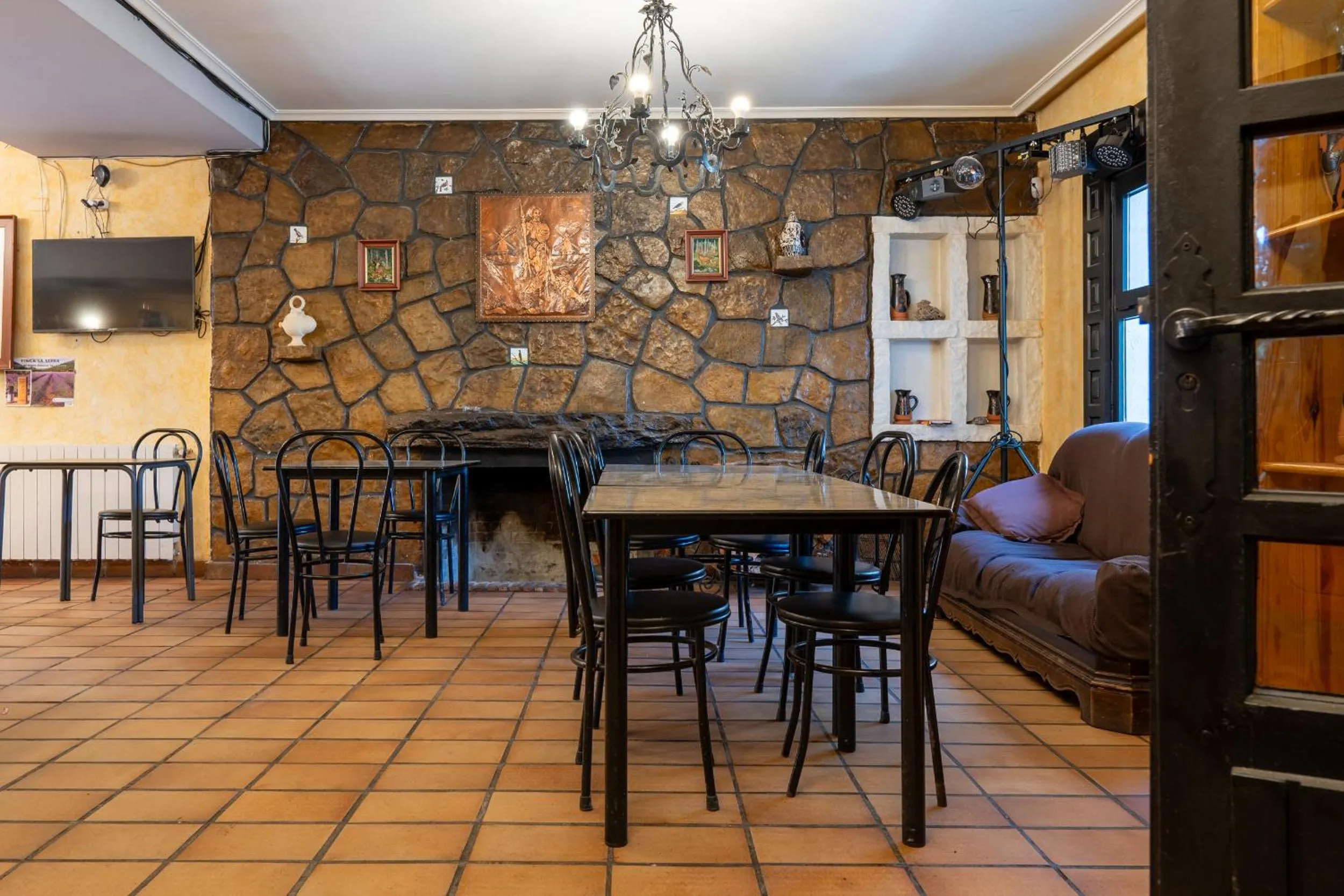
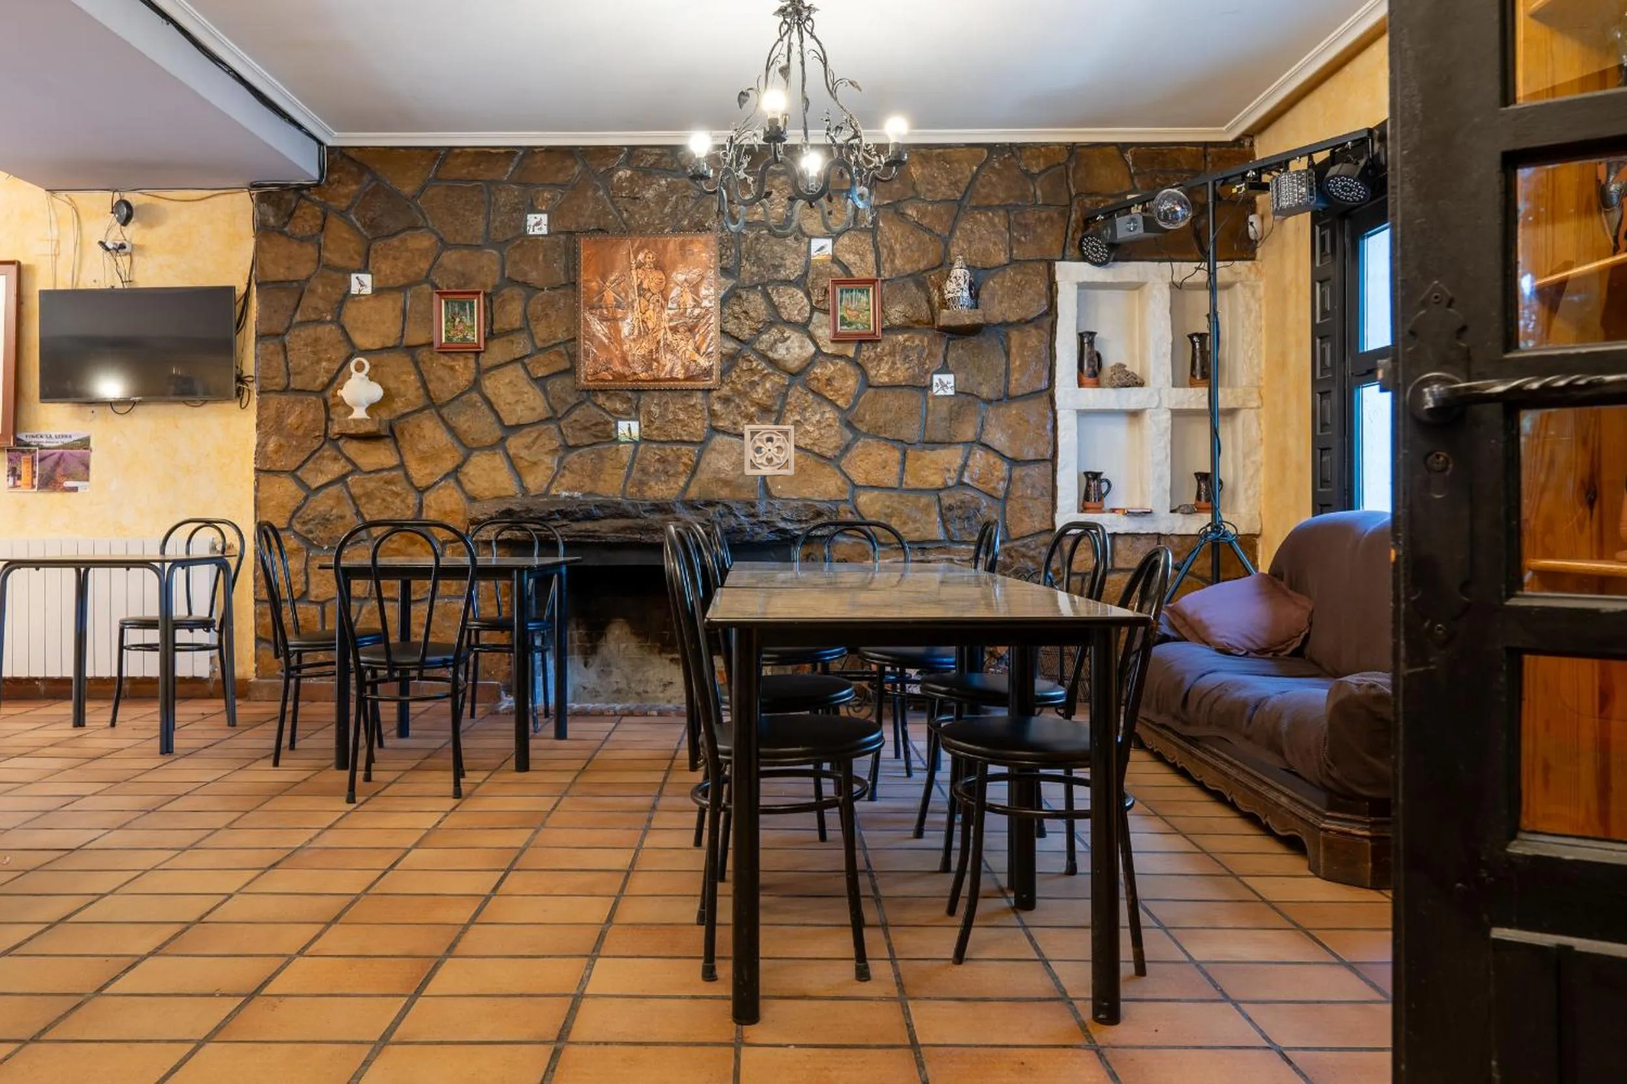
+ wall ornament [743,425,795,477]
